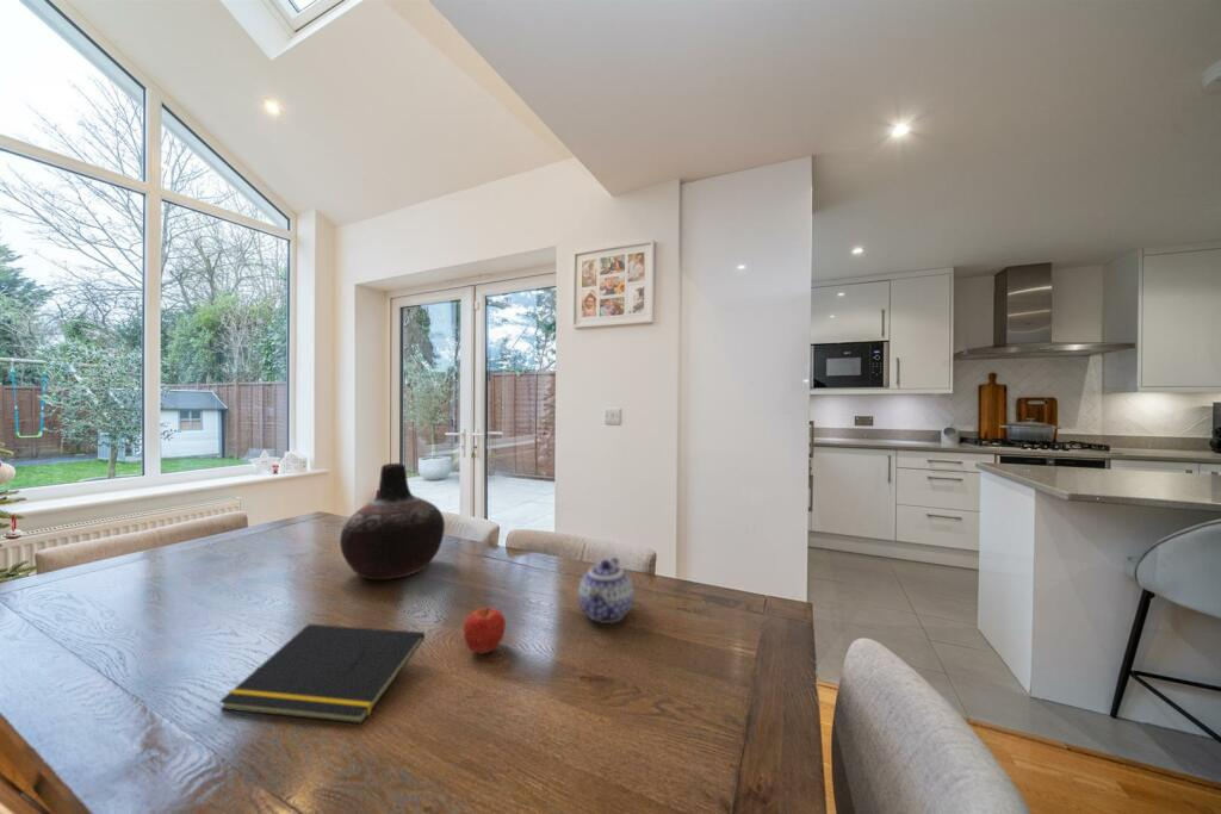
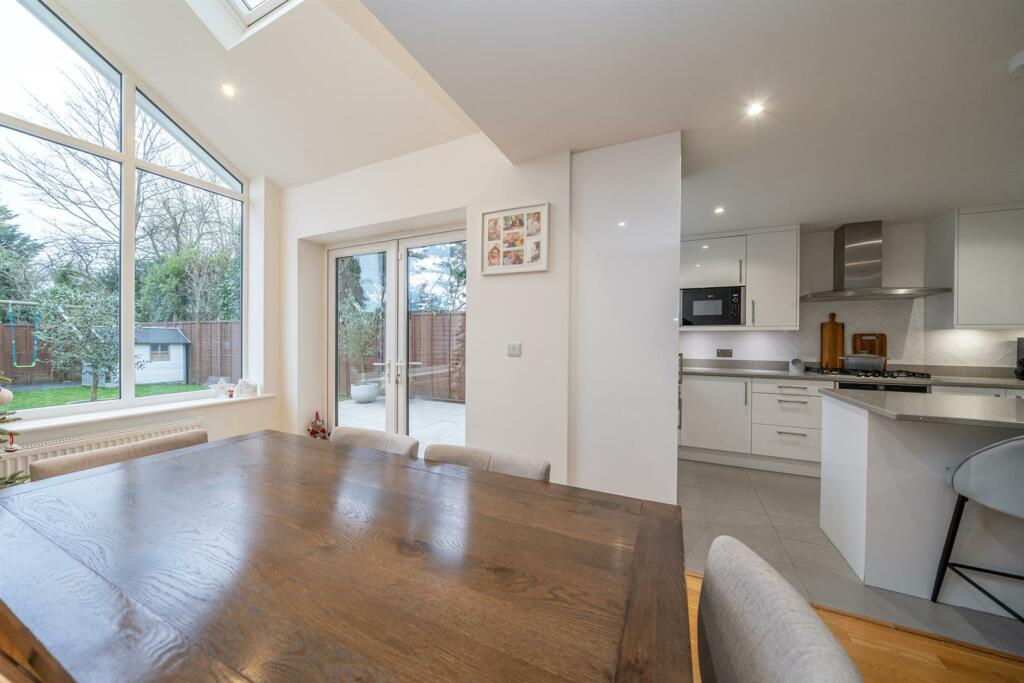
- fruit [463,607,507,655]
- notepad [218,623,426,725]
- teapot [577,557,634,625]
- vase [339,462,446,580]
